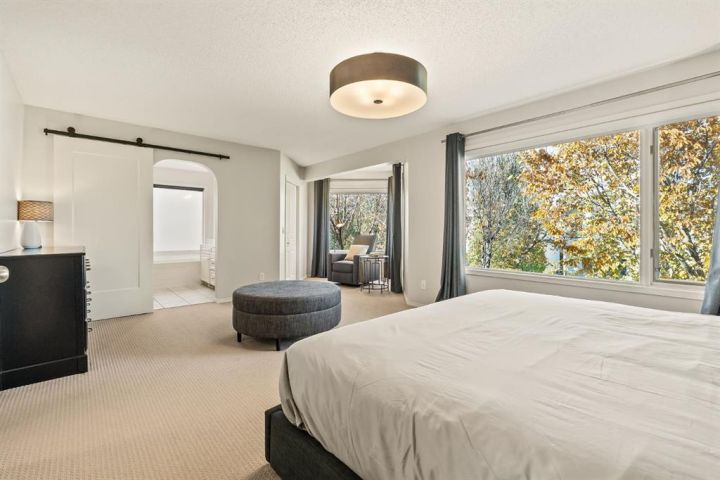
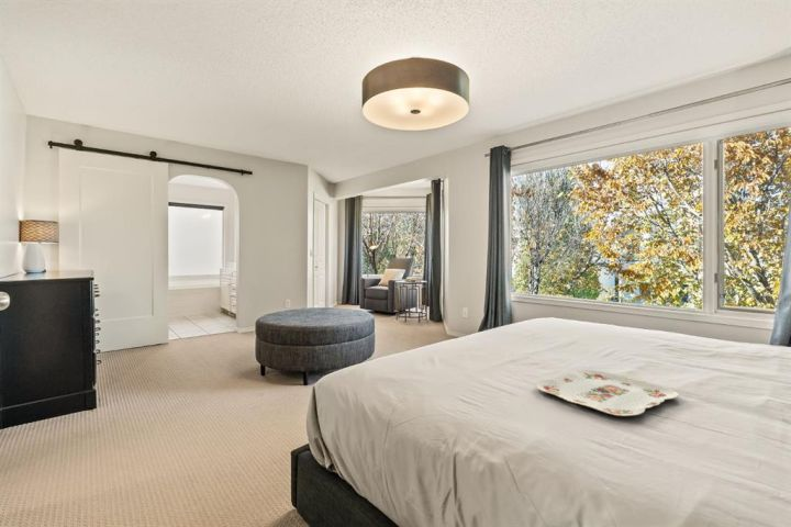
+ serving tray [535,369,680,417]
